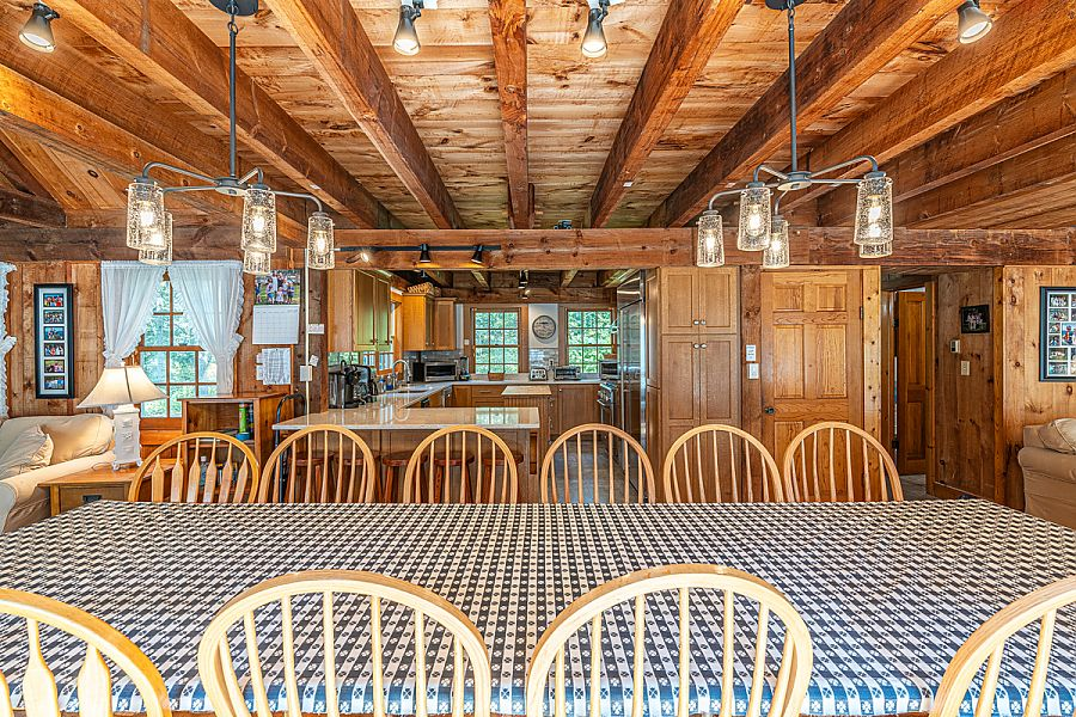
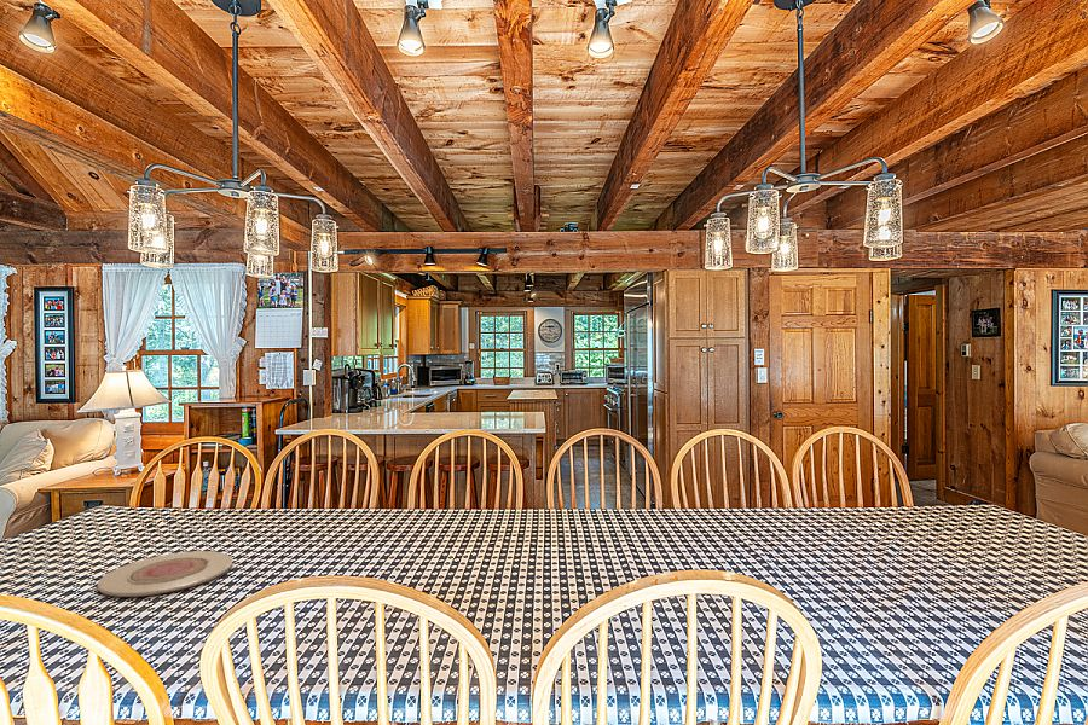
+ plate [97,550,233,598]
